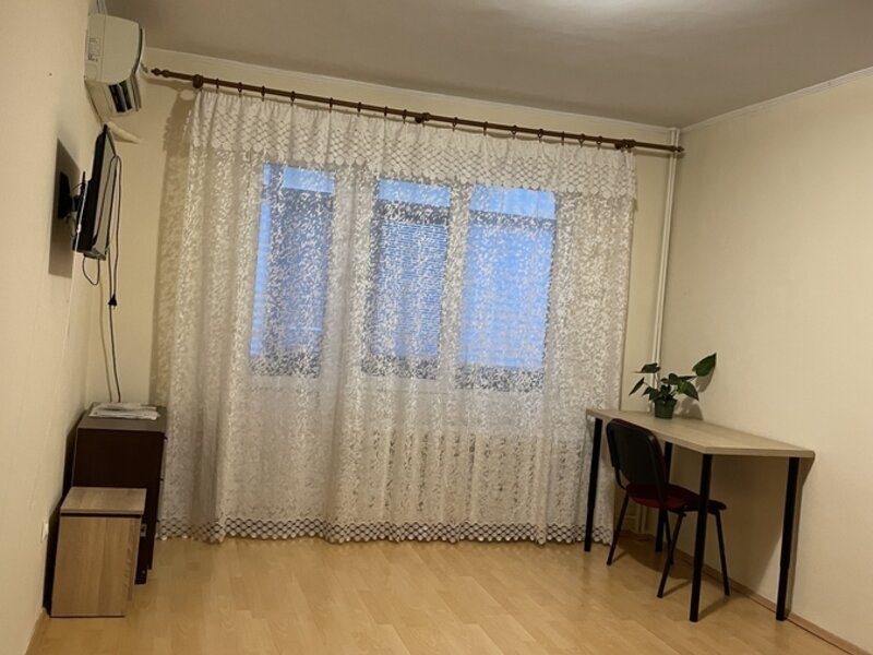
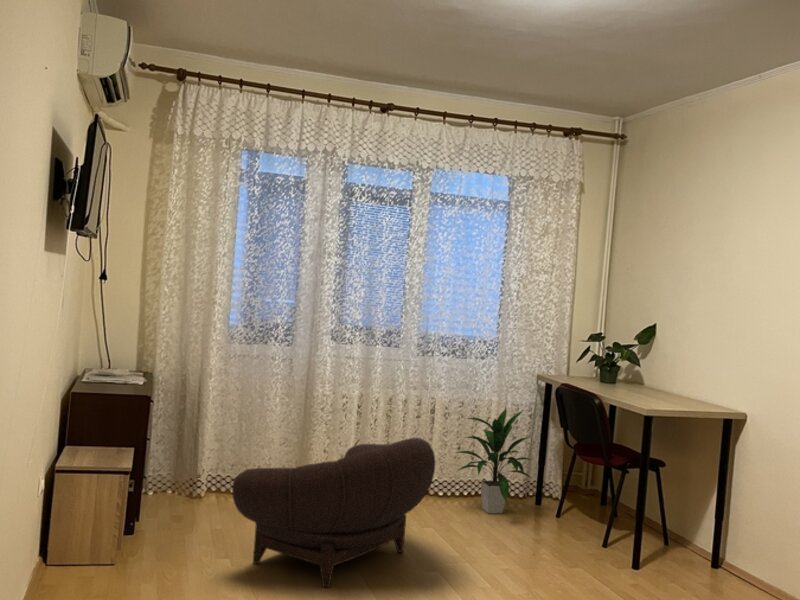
+ indoor plant [453,406,534,514]
+ armchair [231,437,437,589]
